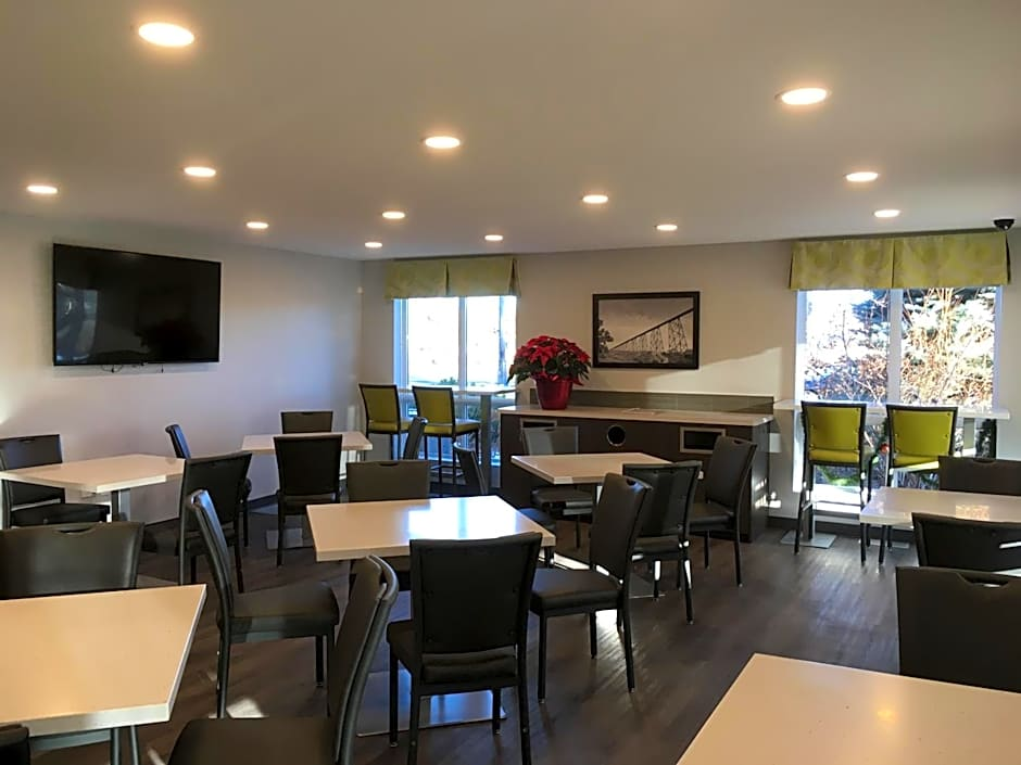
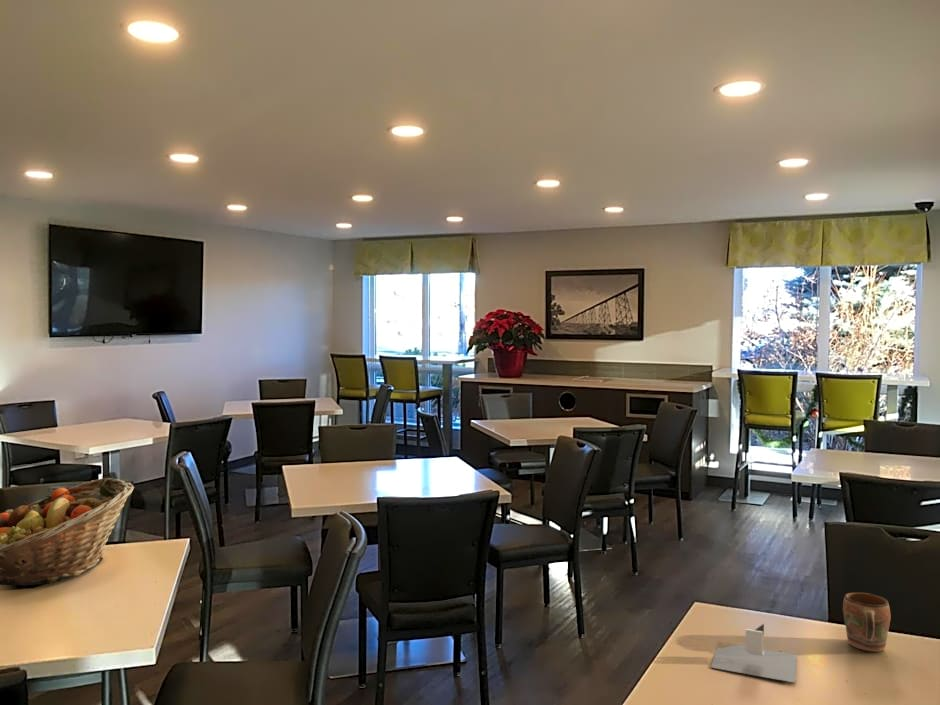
+ napkin holder [710,623,797,684]
+ fruit basket [0,477,135,587]
+ mug [842,591,892,653]
